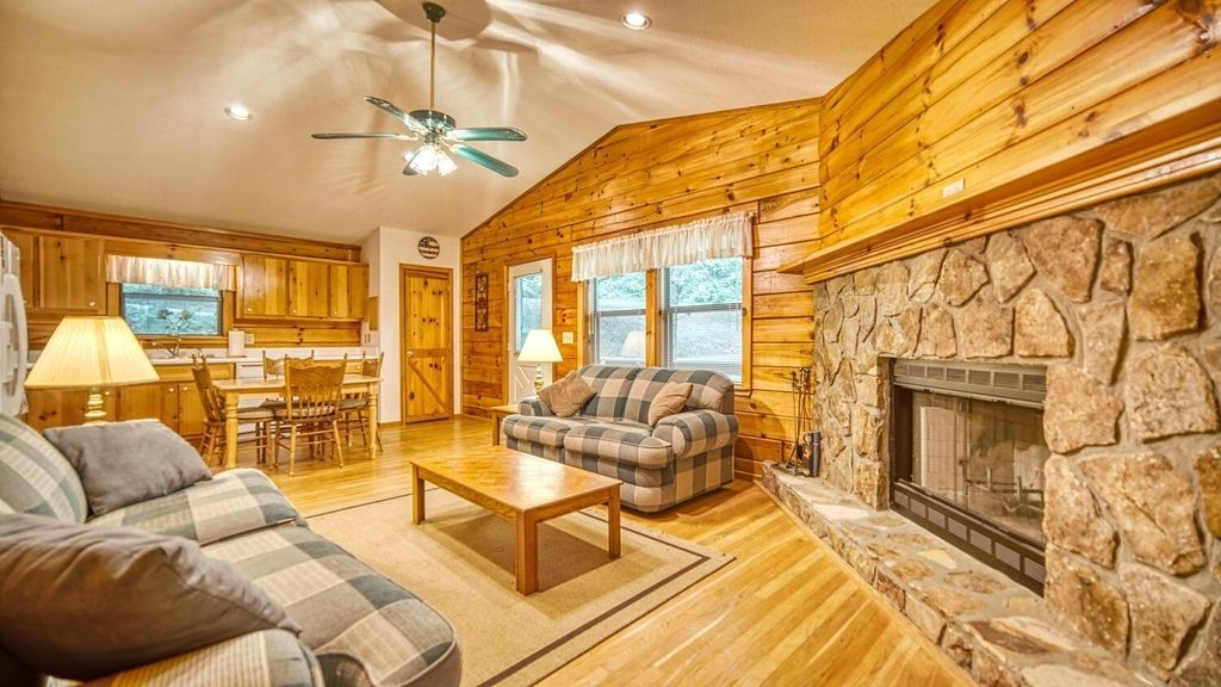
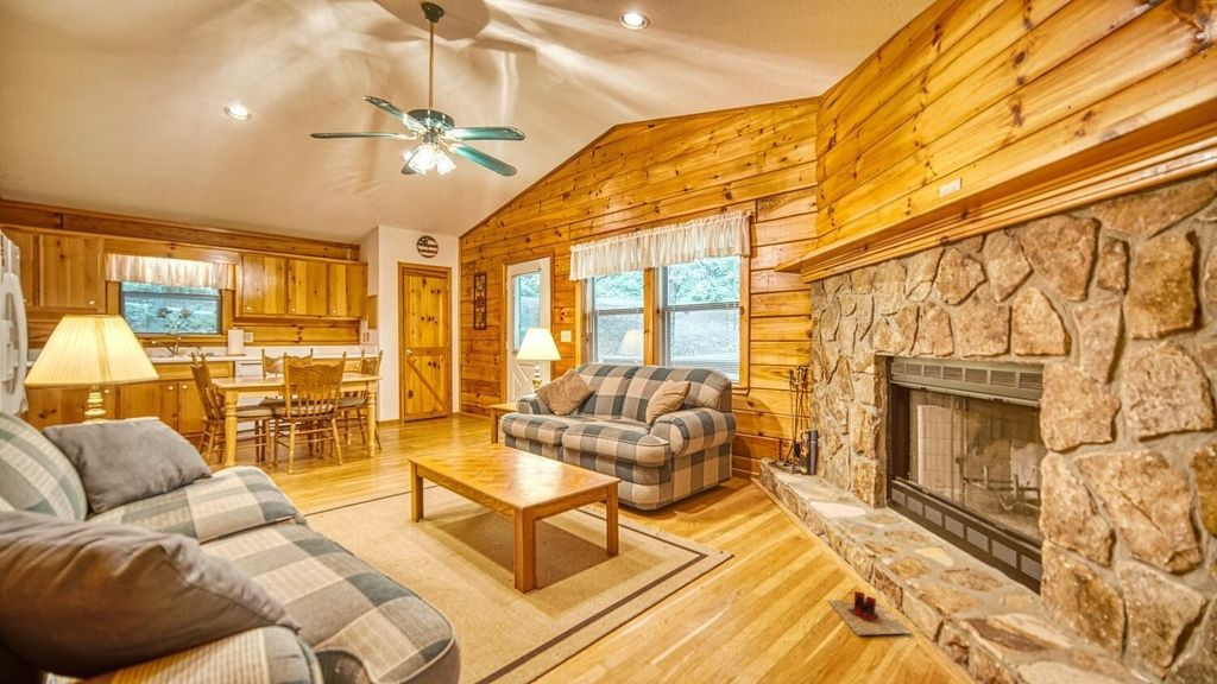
+ slippers [826,590,913,636]
